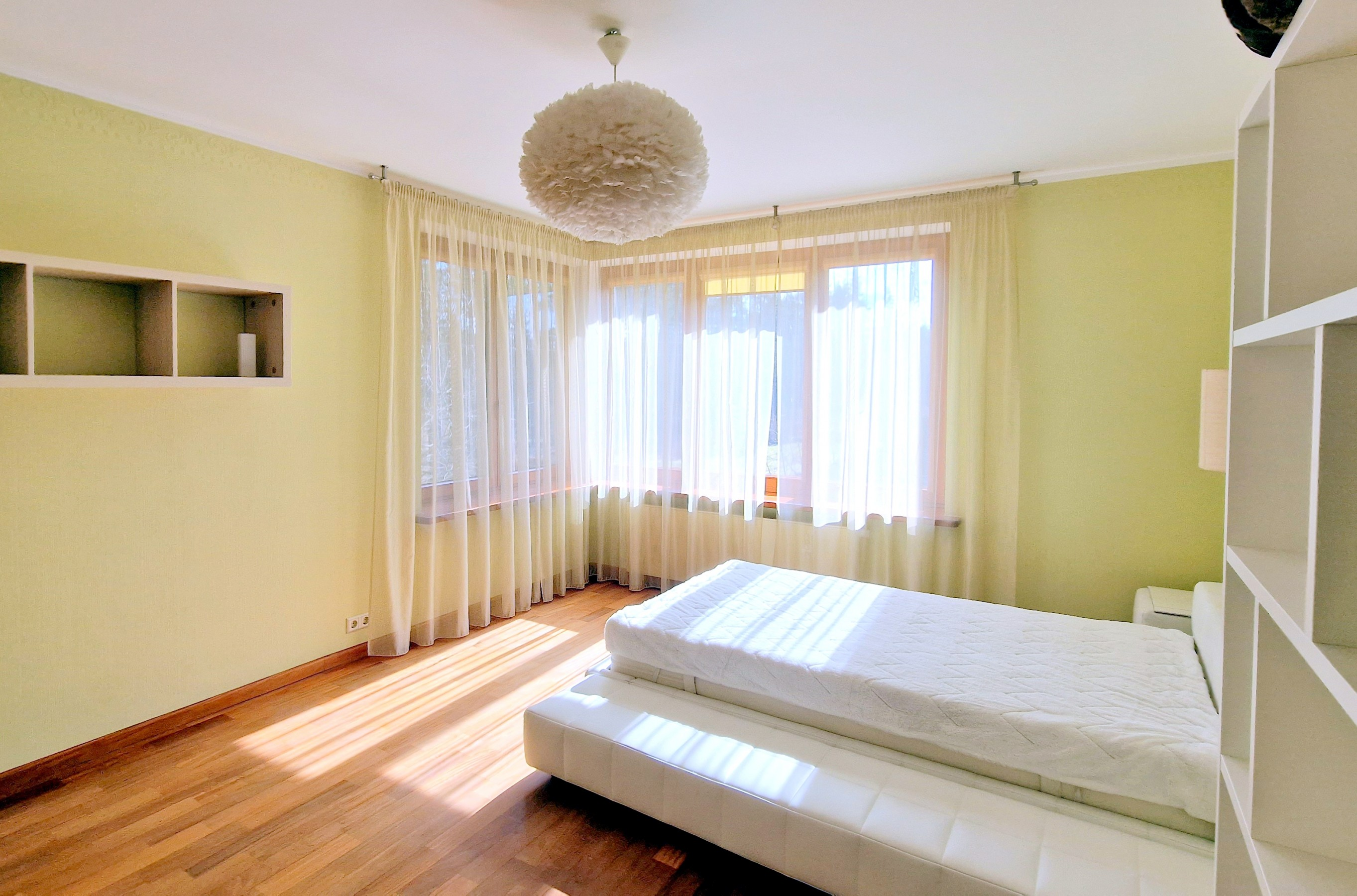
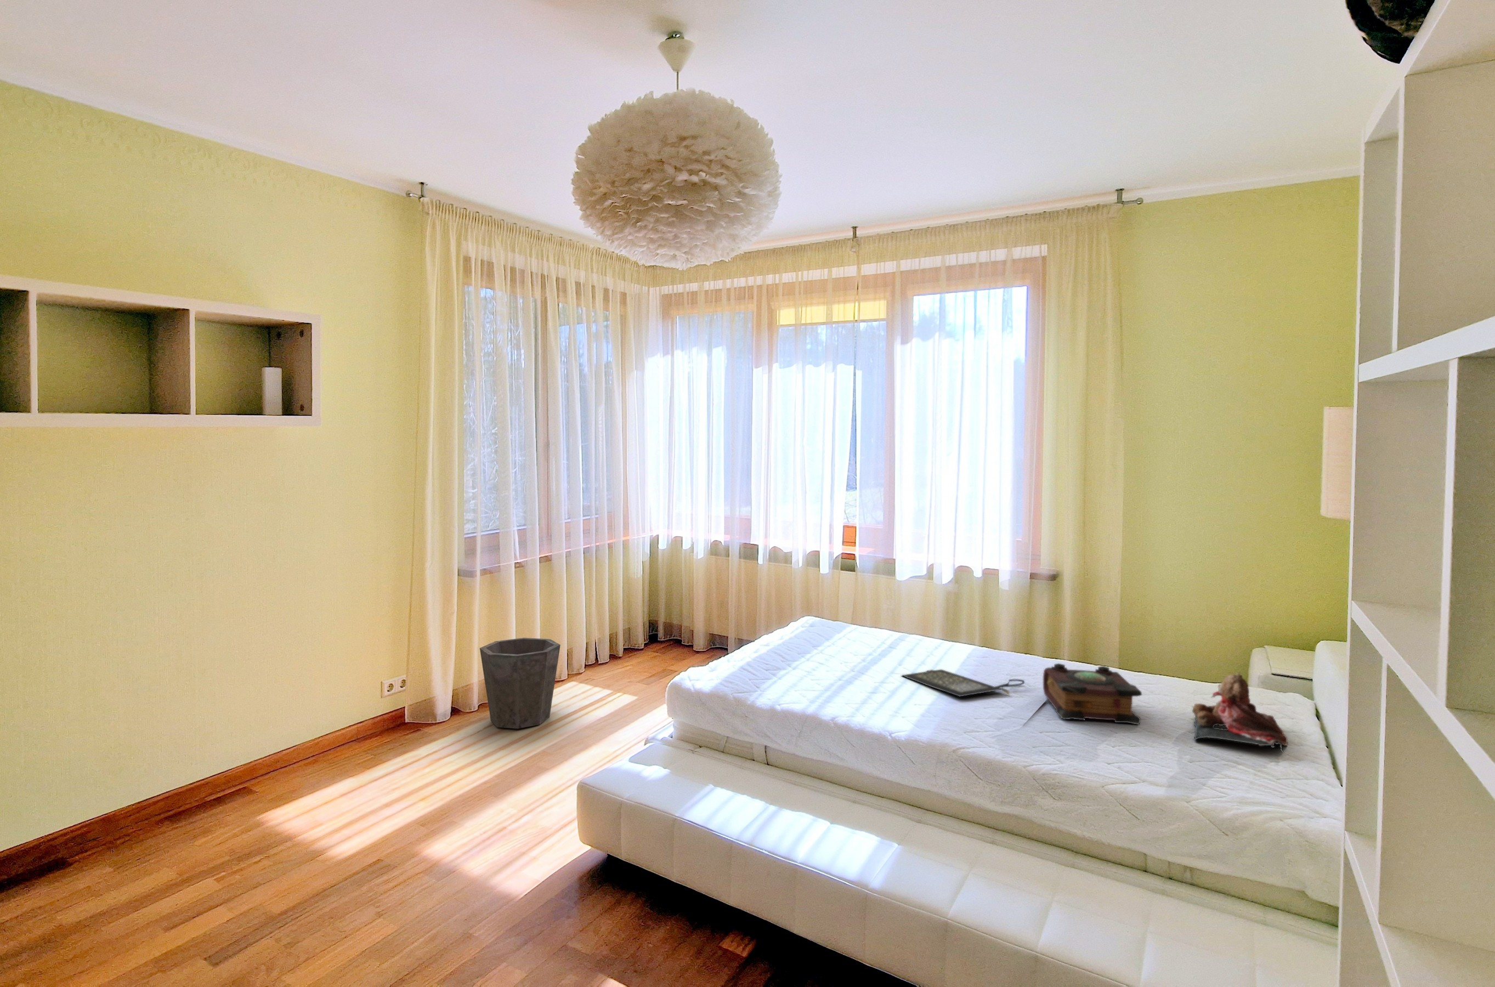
+ teddy bear [1192,671,1288,752]
+ book [1042,663,1142,726]
+ clutch bag [900,669,1025,697]
+ waste bin [479,637,561,729]
